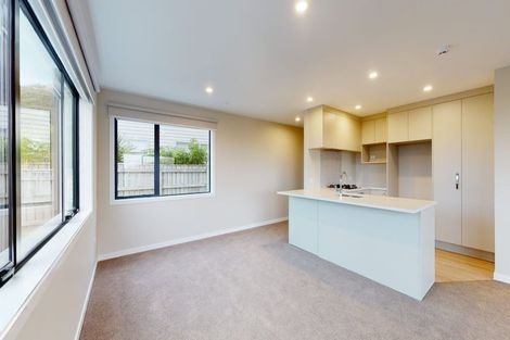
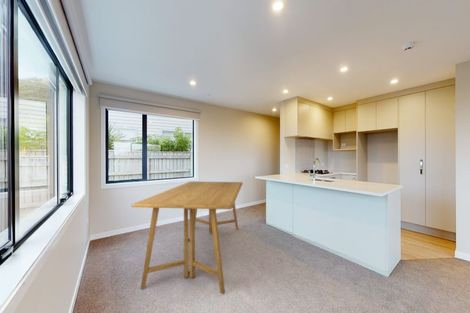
+ dining table [130,181,244,295]
